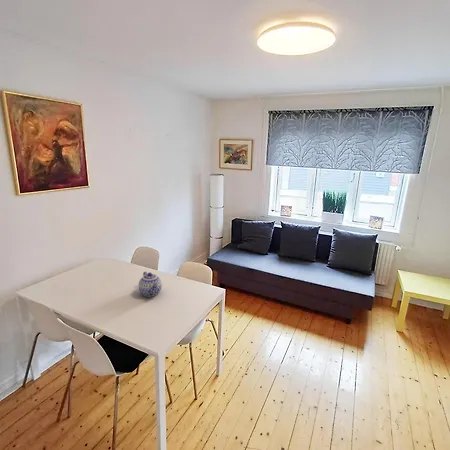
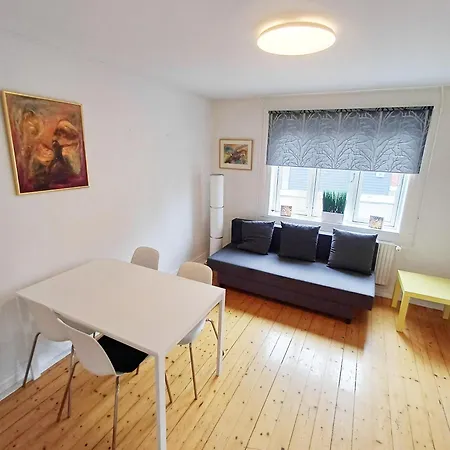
- teapot [138,271,163,298]
